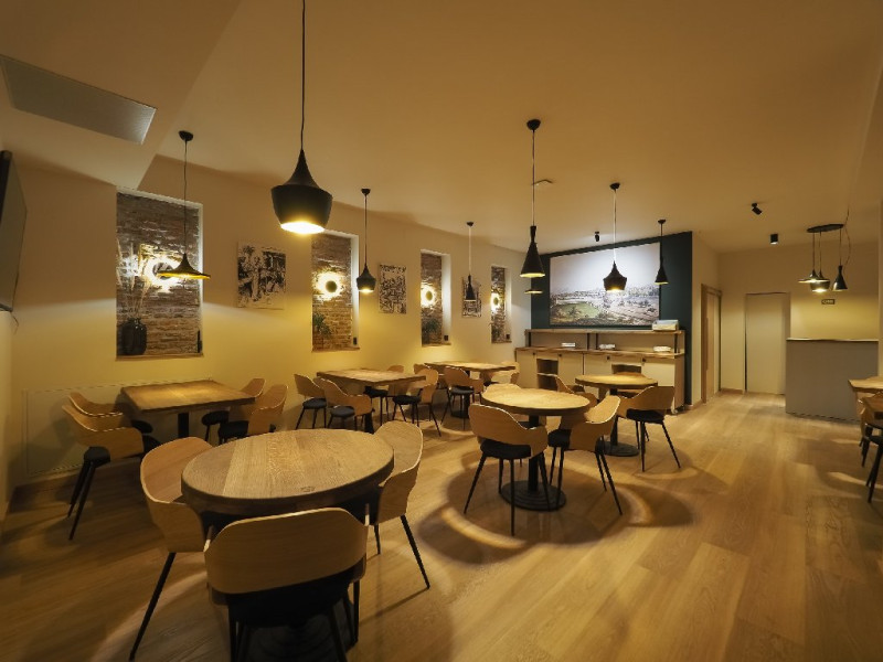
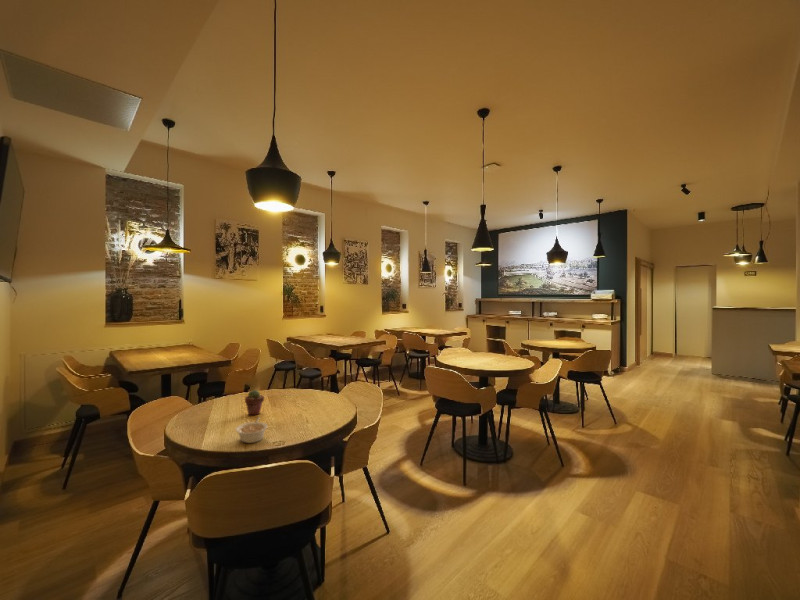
+ potted succulent [244,389,265,416]
+ legume [235,416,269,444]
